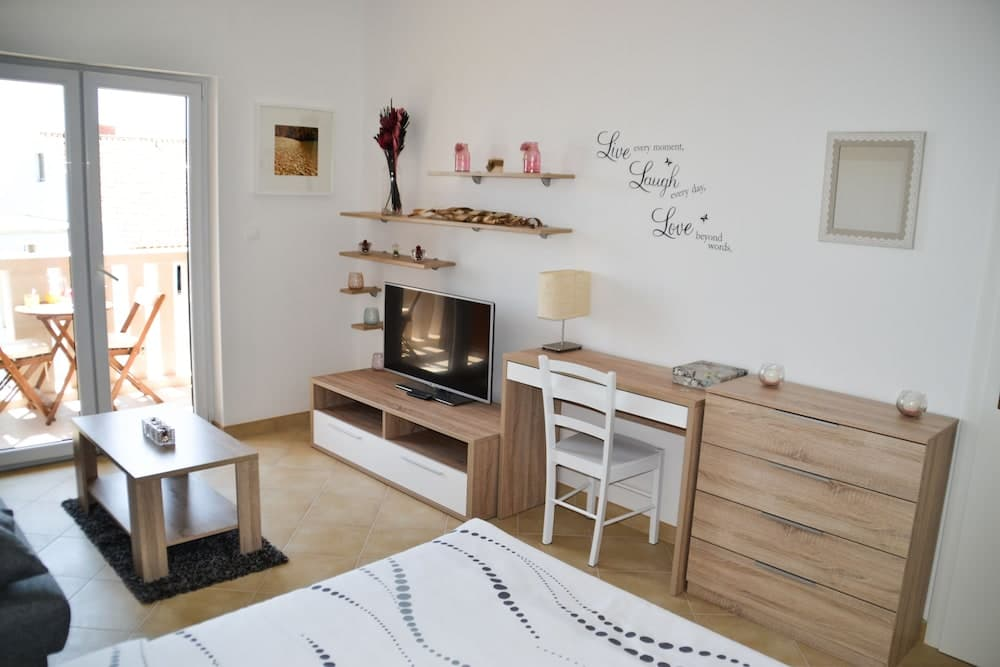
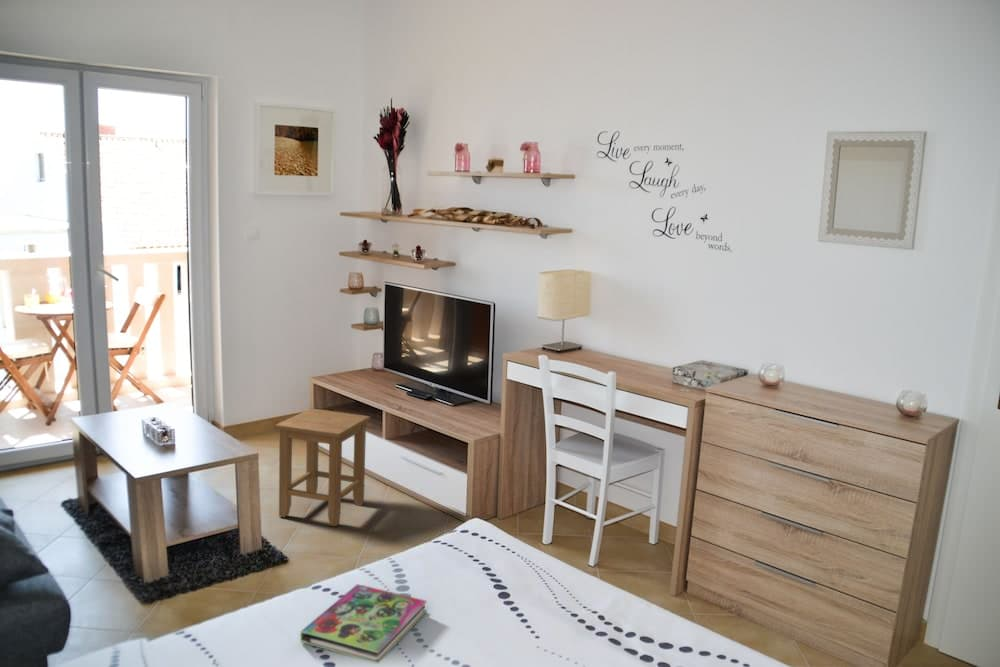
+ book [299,583,428,664]
+ stool [274,407,371,527]
